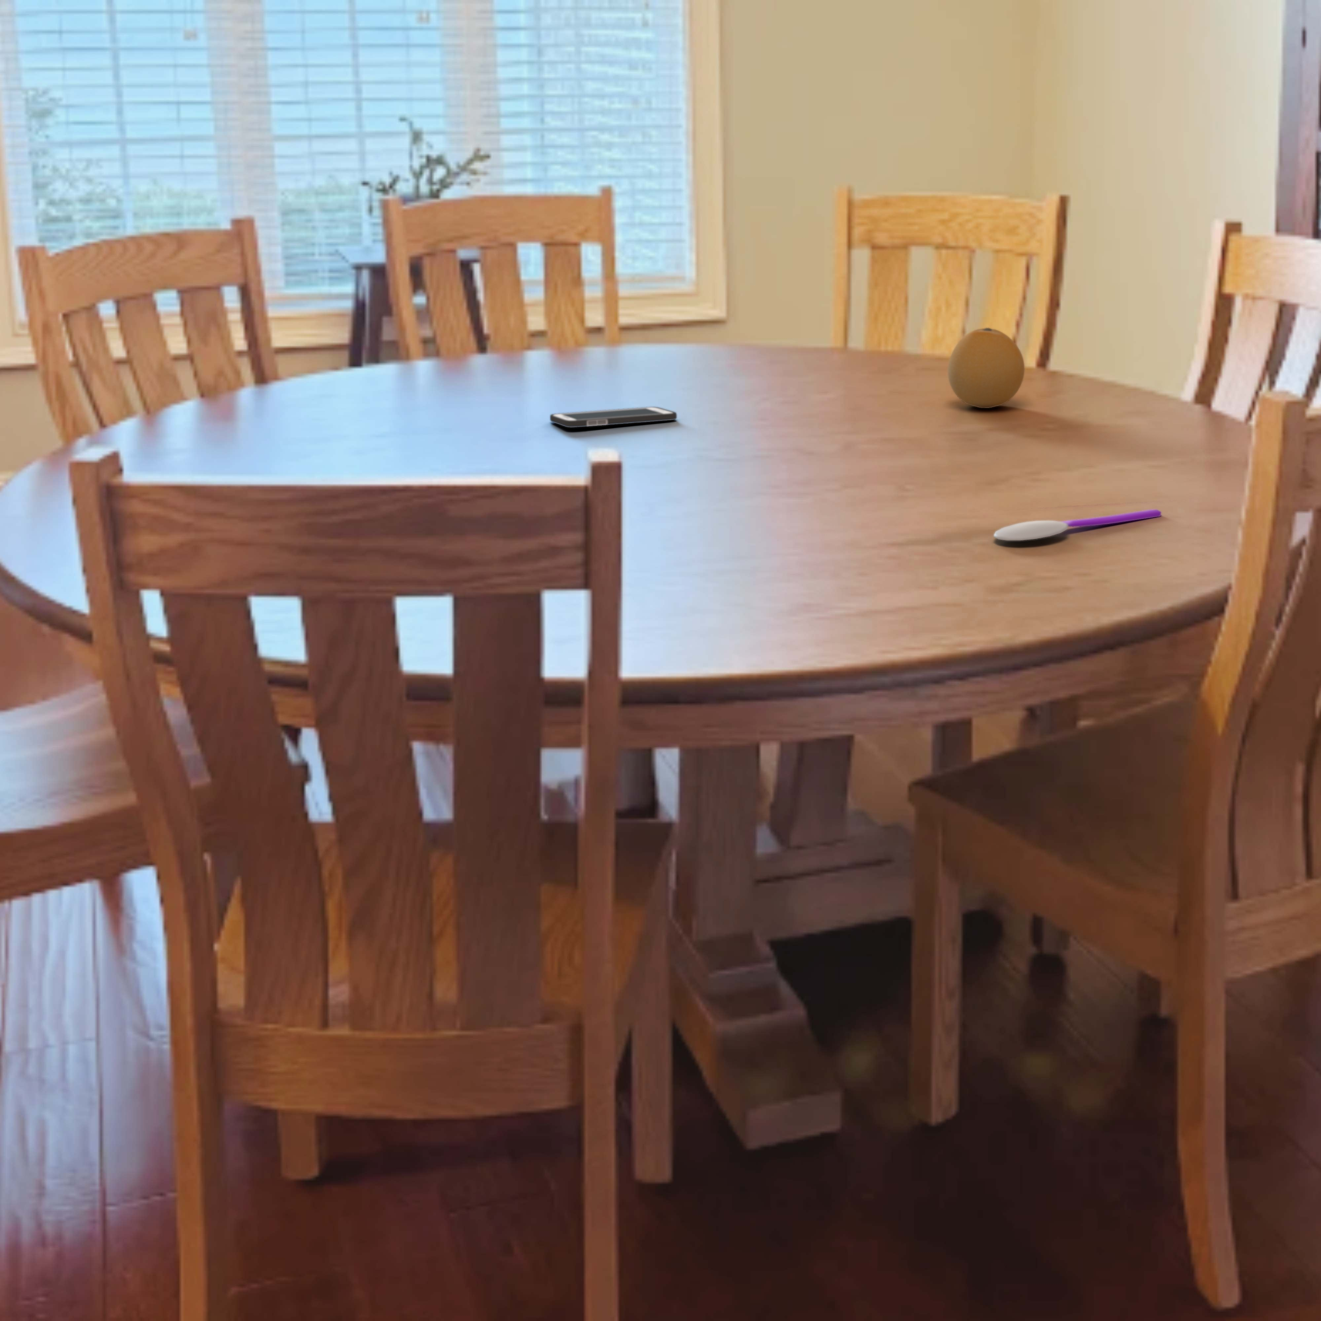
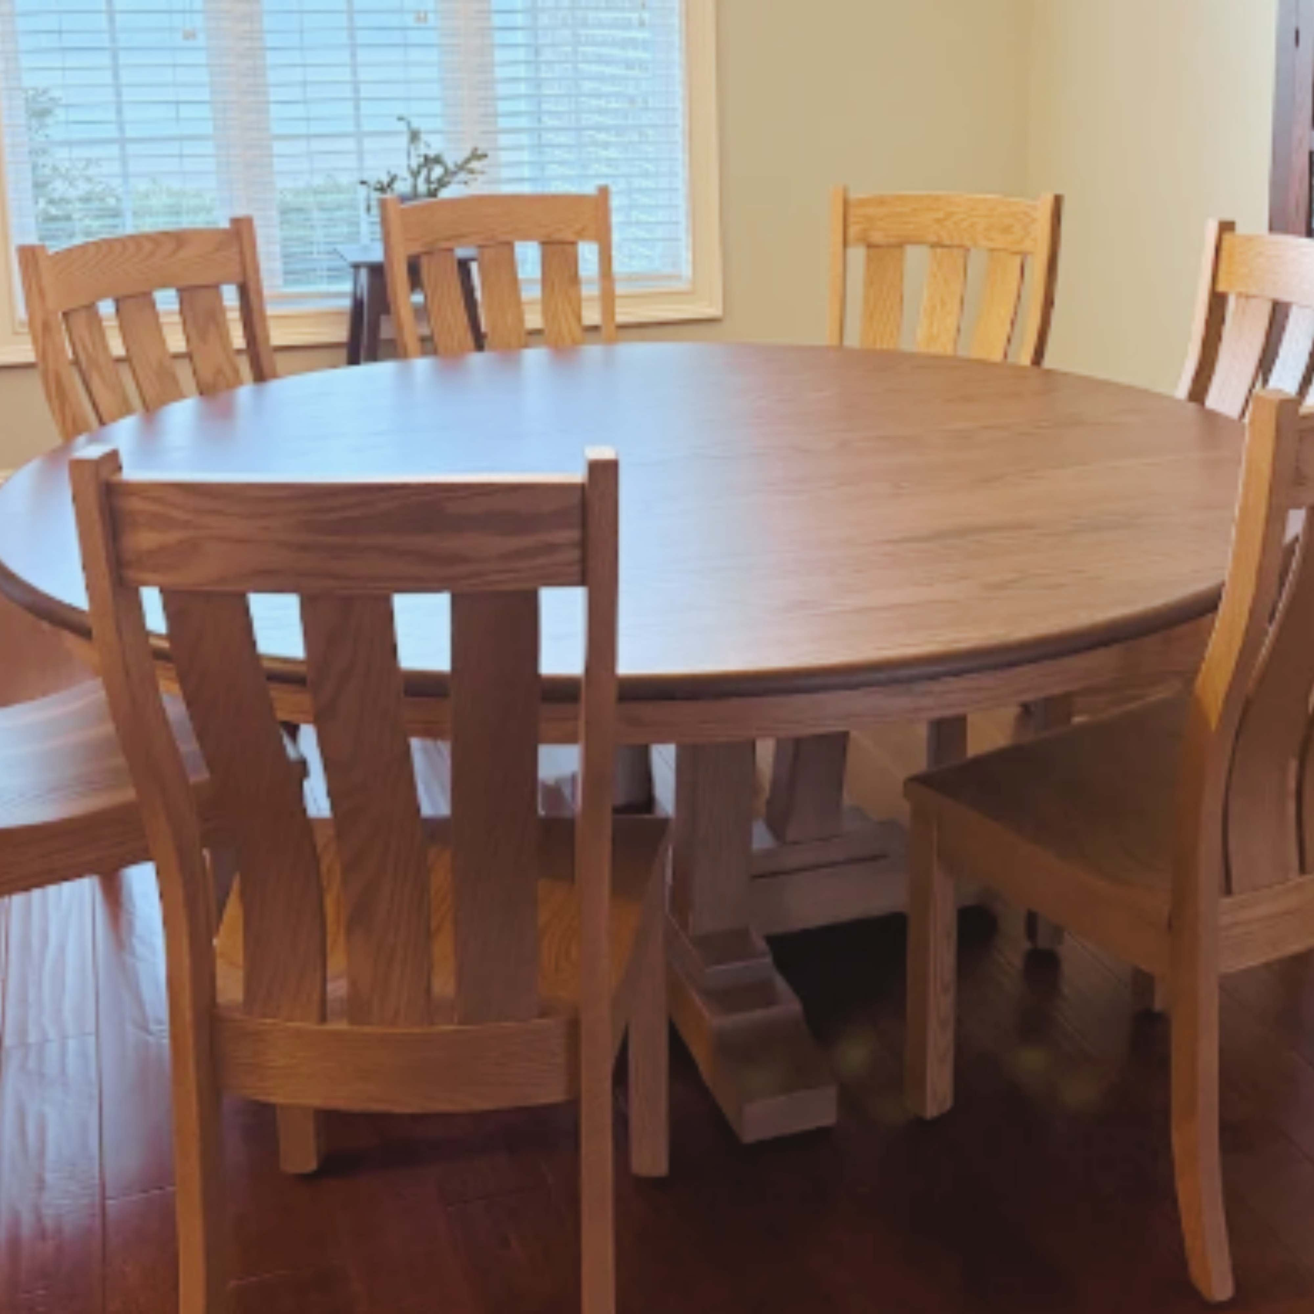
- fruit [947,328,1025,409]
- cell phone [549,406,677,428]
- spoon [993,509,1161,541]
